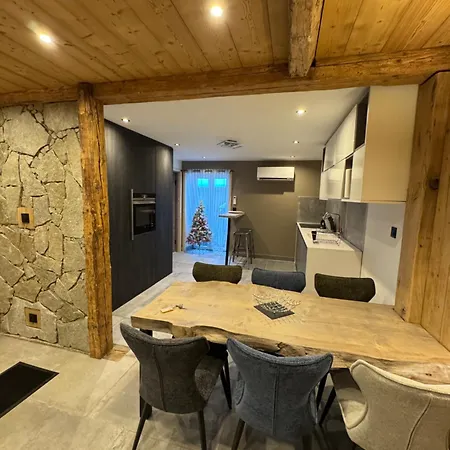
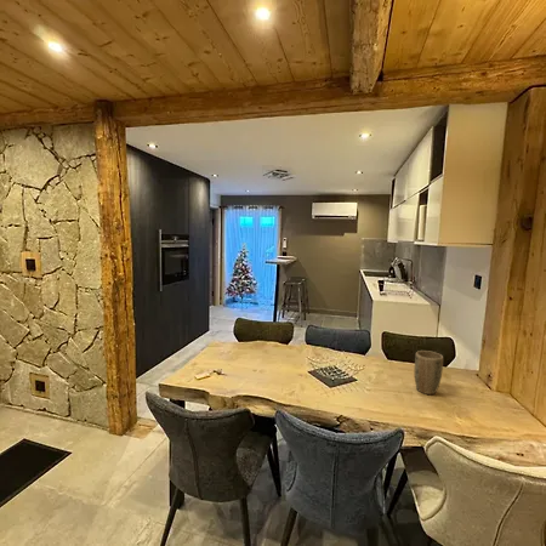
+ plant pot [414,349,444,396]
